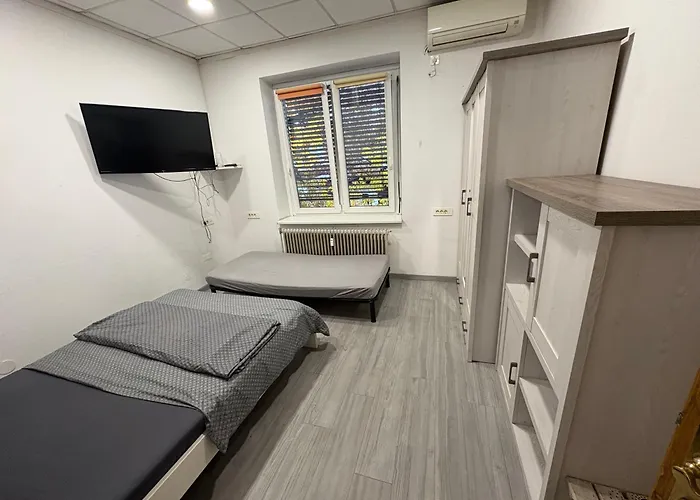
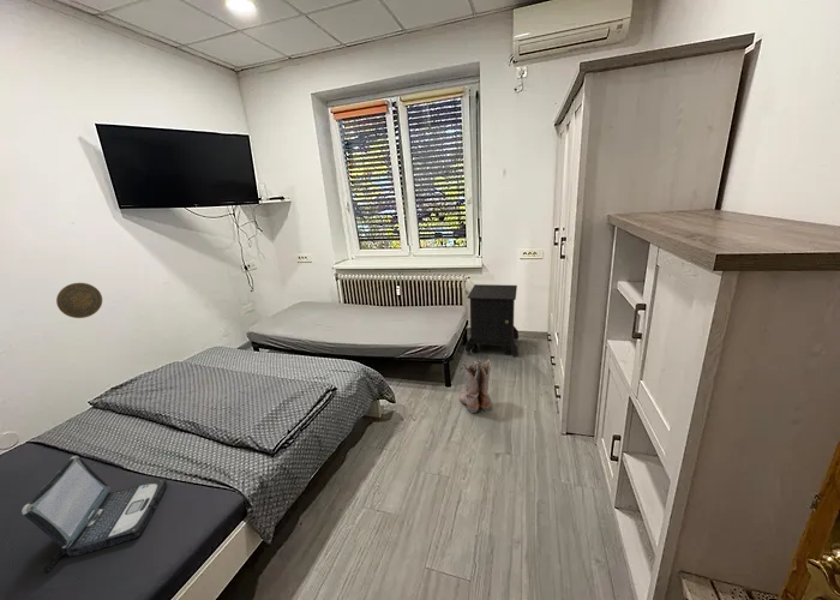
+ boots [458,359,492,414]
+ laptop [20,455,168,572]
+ nightstand [464,283,520,358]
+ decorative plate [55,282,103,319]
